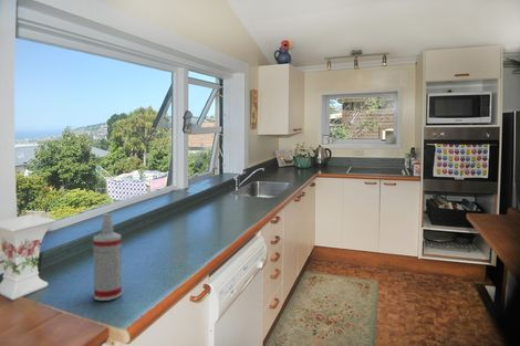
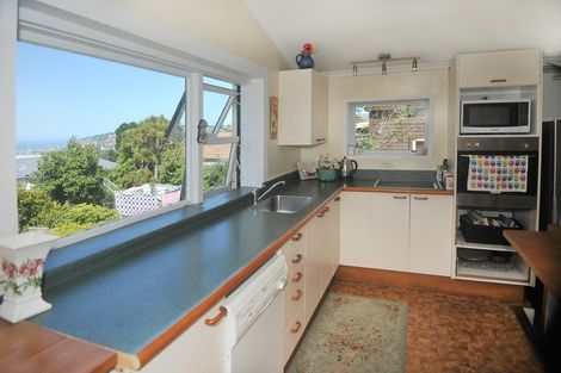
- spray bottle [92,212,123,302]
